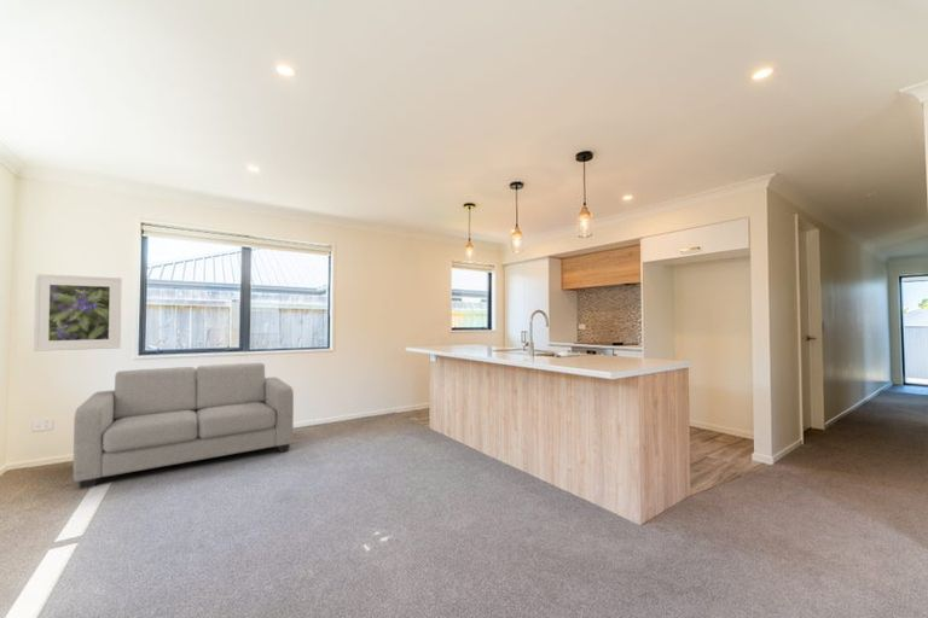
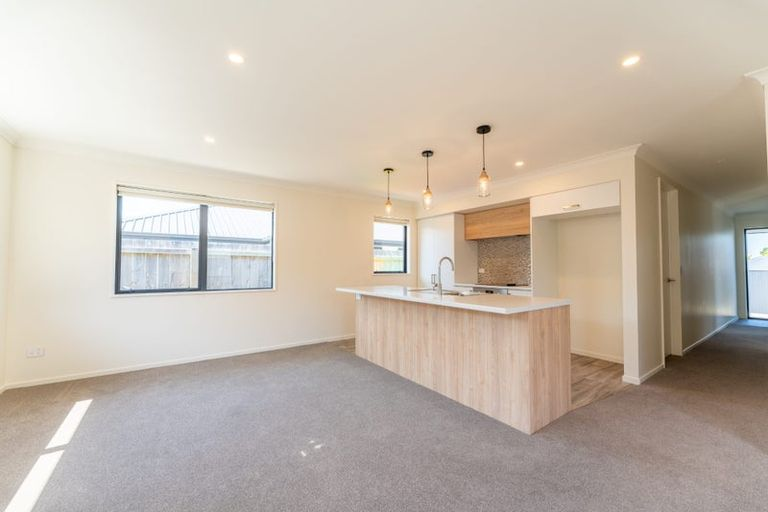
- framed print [33,273,123,352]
- sofa [72,362,295,490]
